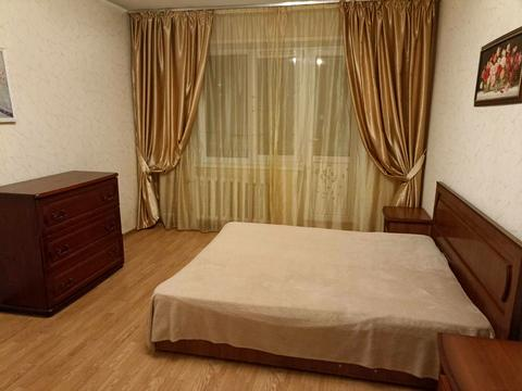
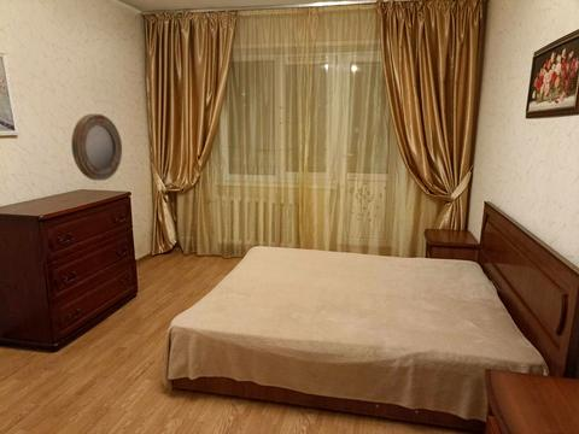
+ home mirror [70,113,123,182]
